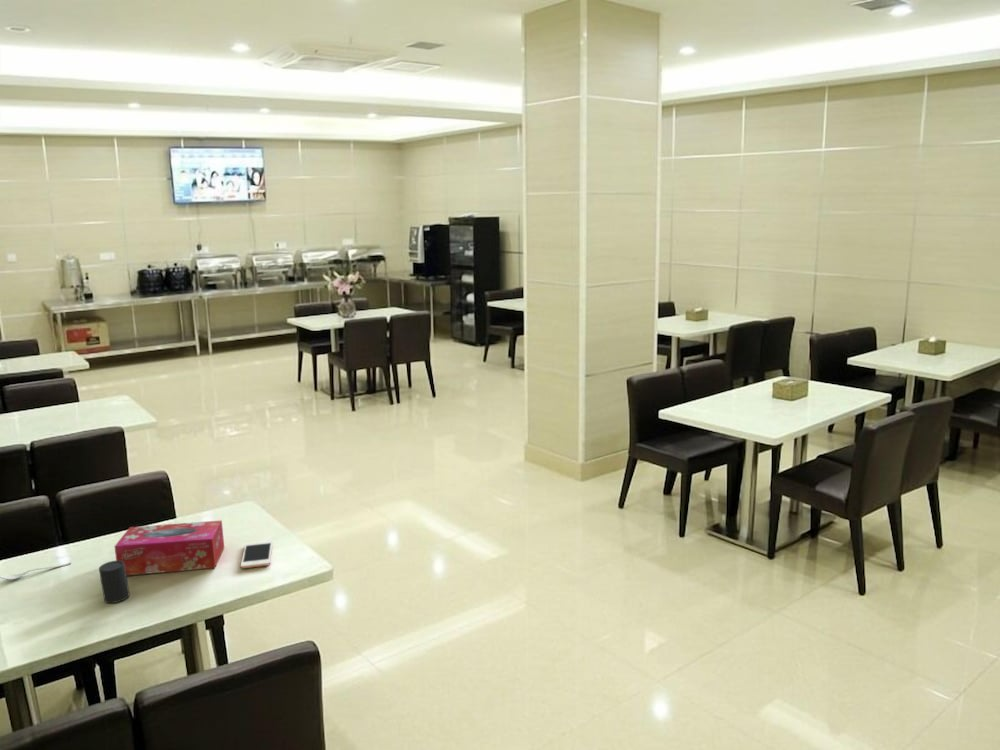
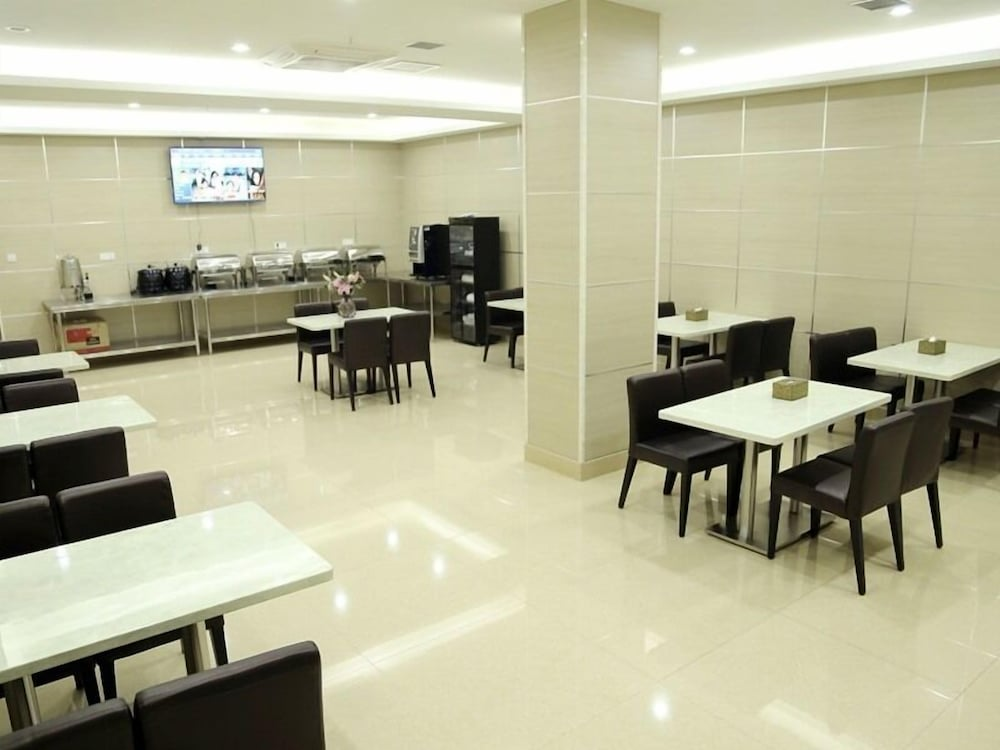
- cell phone [240,540,274,569]
- tissue box [114,519,225,576]
- spoon [0,561,73,581]
- cup [98,560,130,604]
